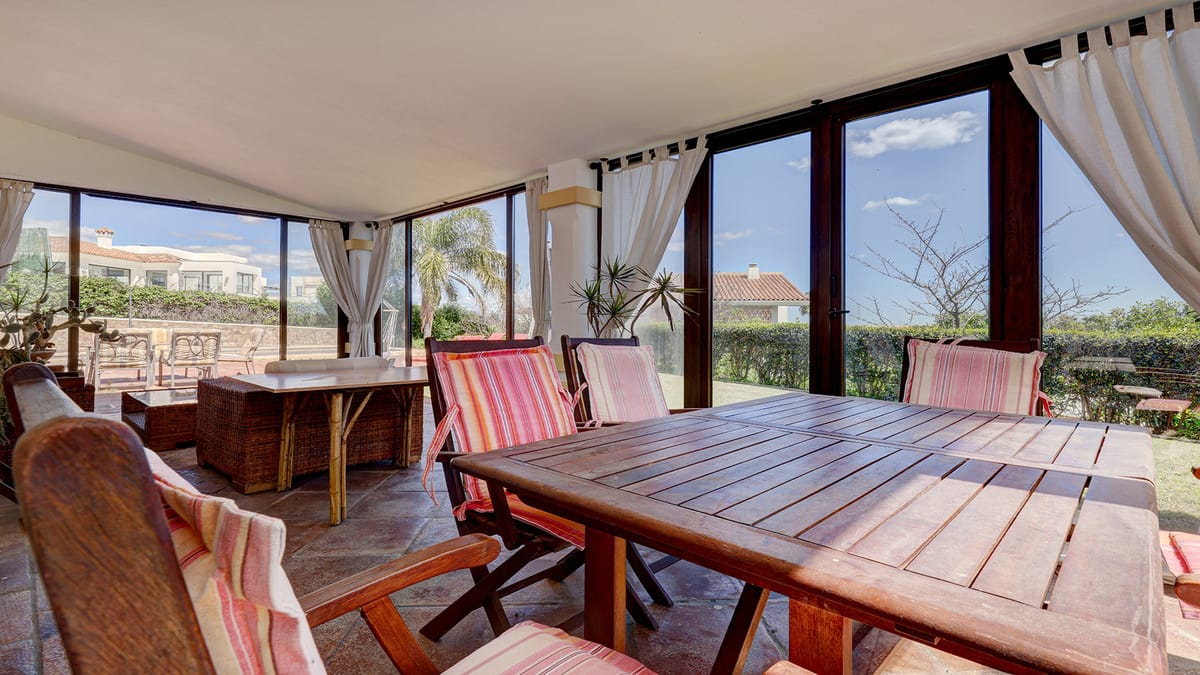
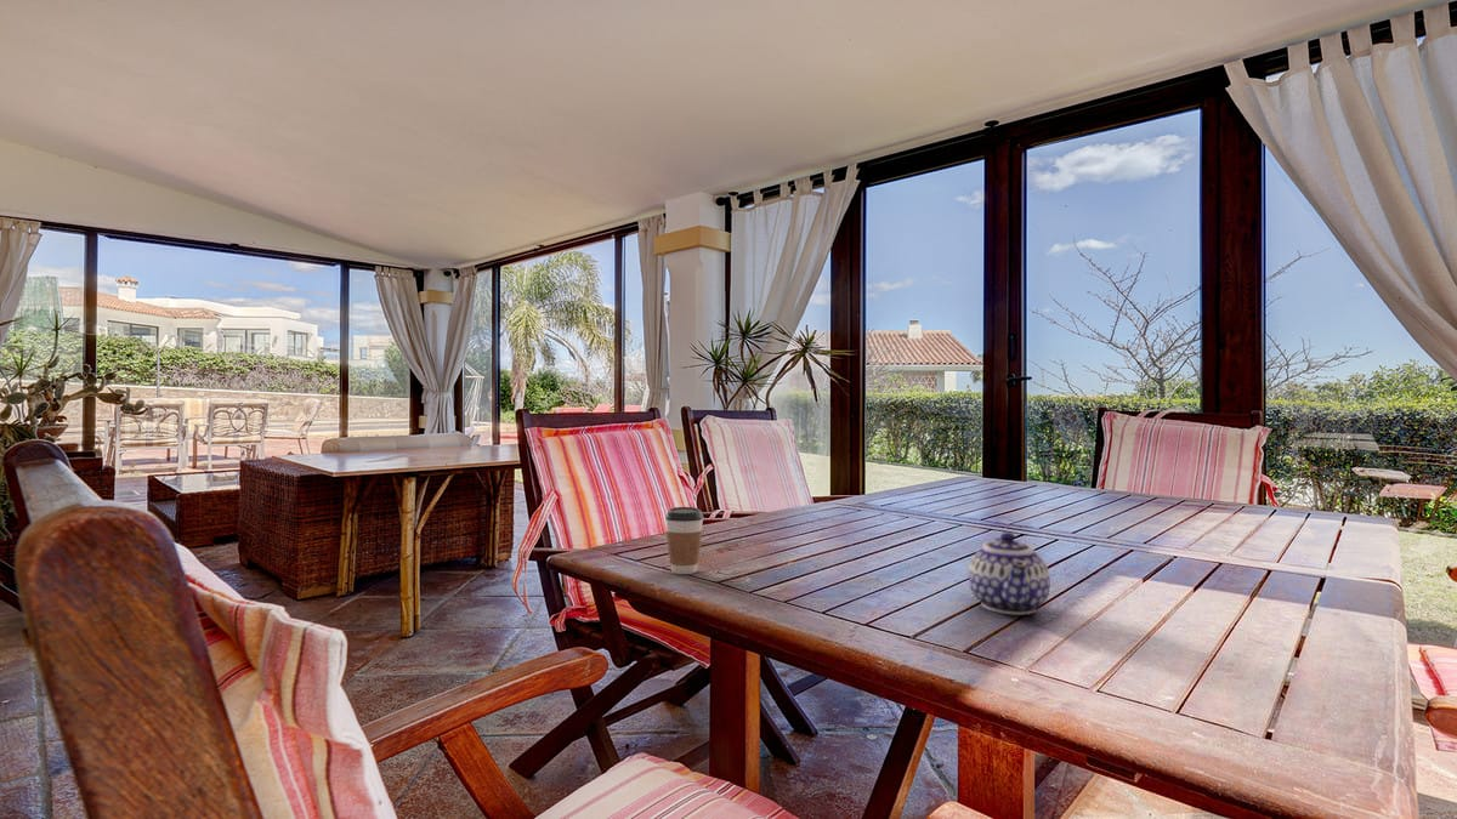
+ coffee cup [664,506,704,575]
+ teapot [968,531,1051,615]
